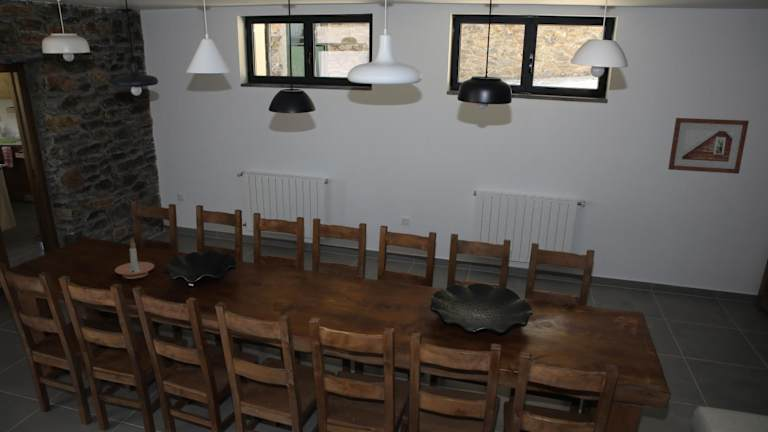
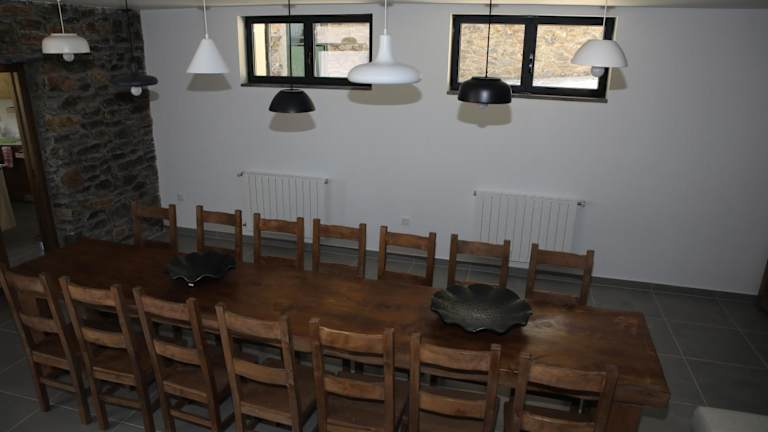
- candle holder [114,236,155,280]
- picture frame [667,117,750,175]
